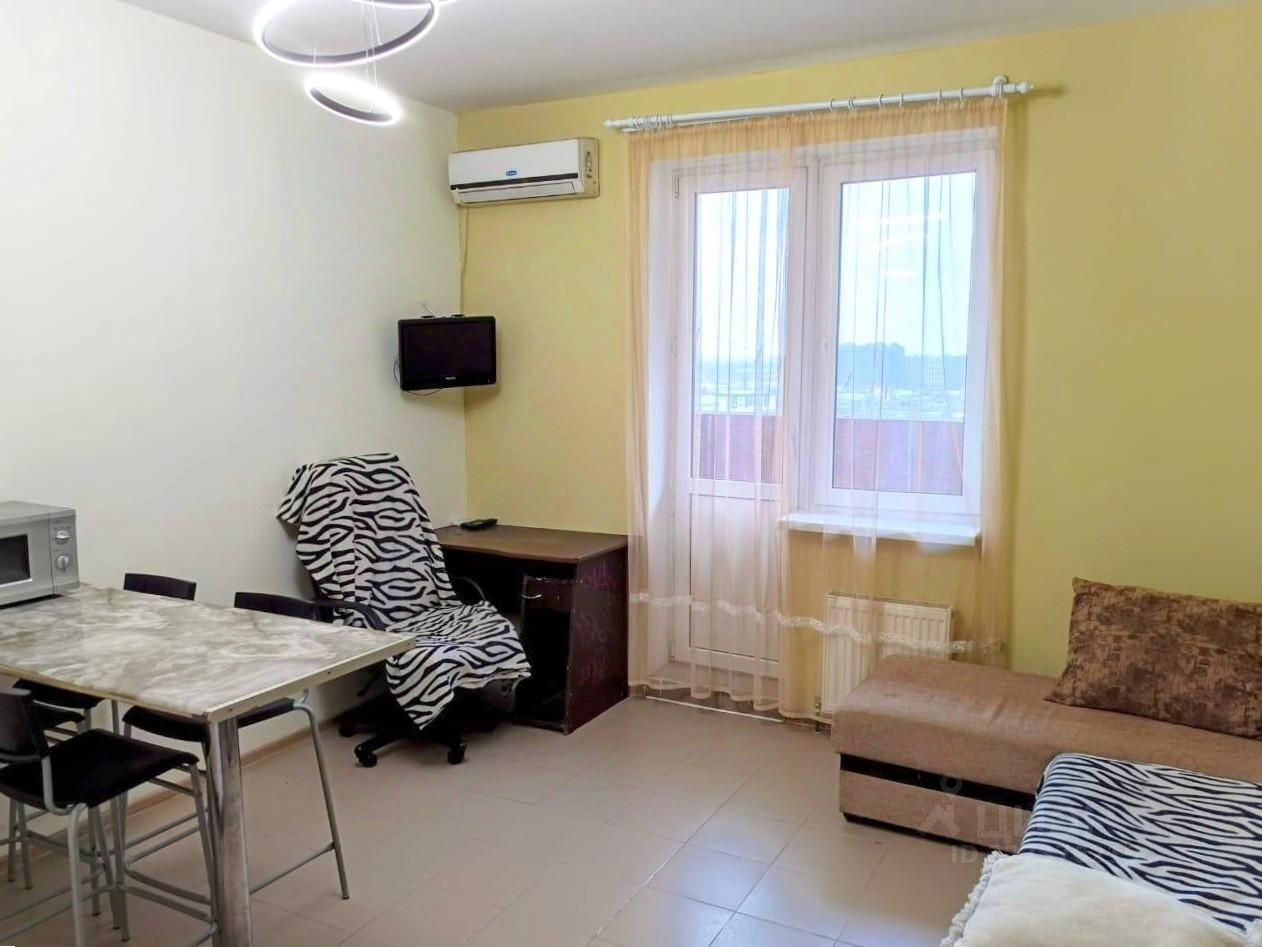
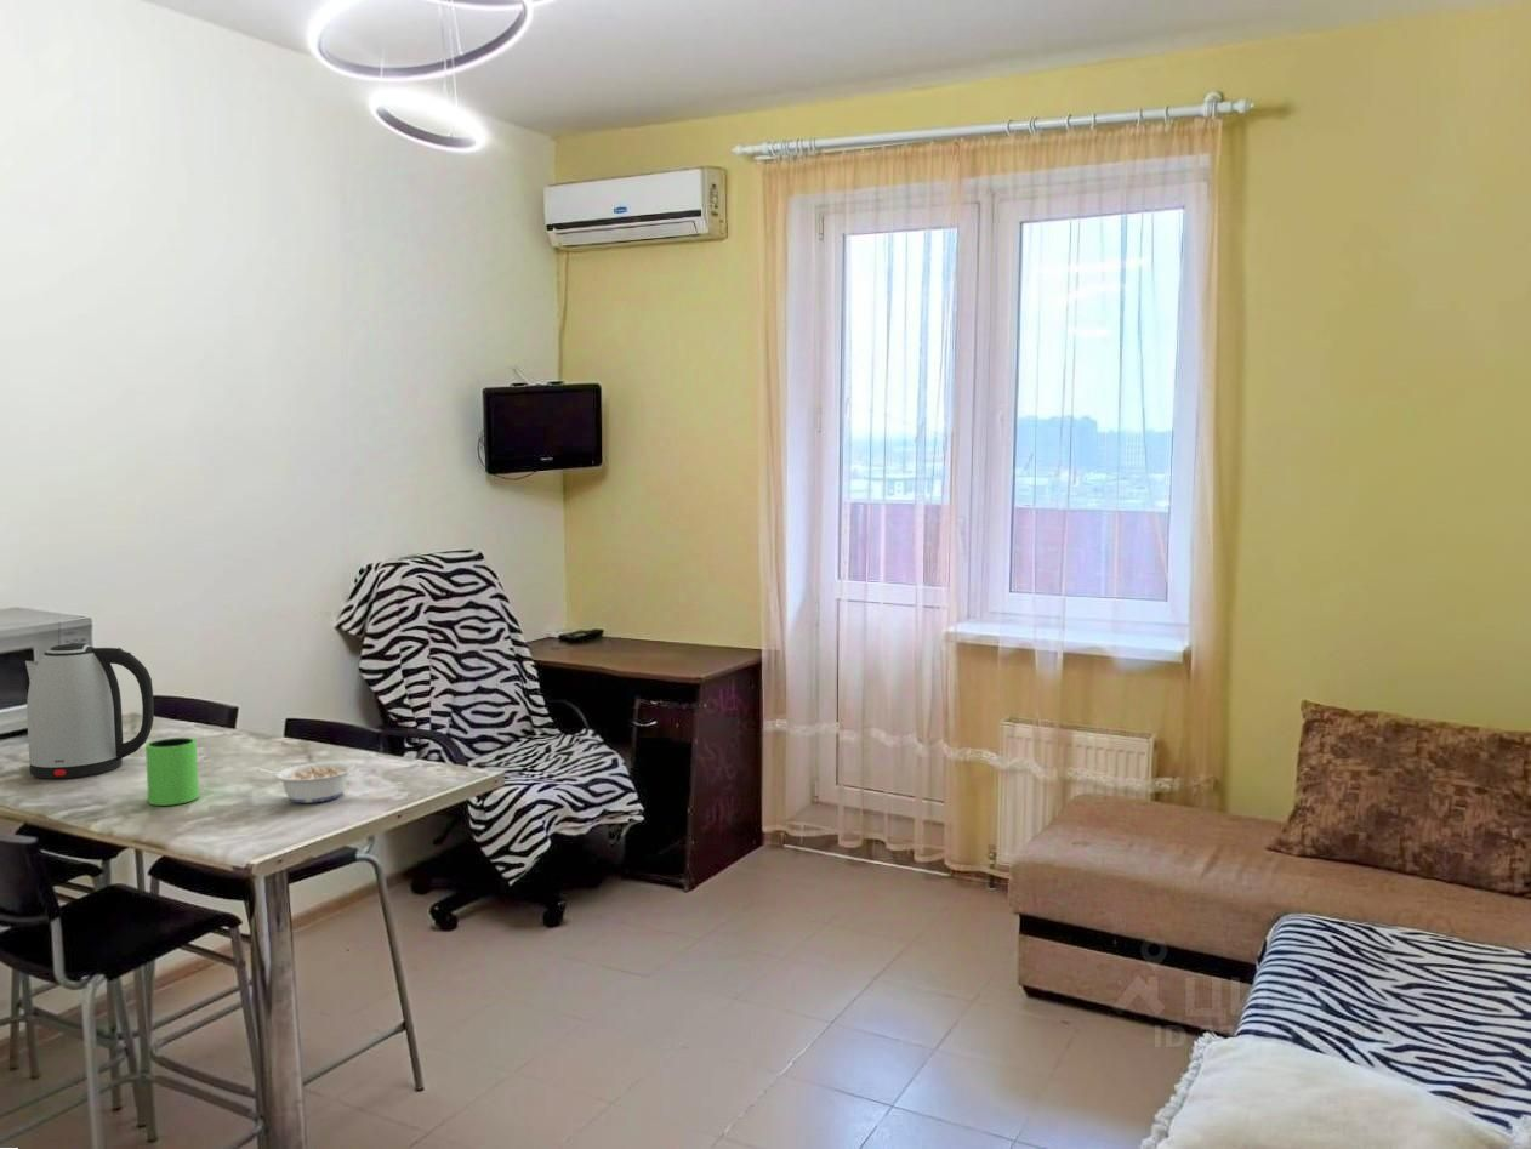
+ legume [258,761,355,804]
+ kettle [24,642,155,779]
+ mug [144,736,200,807]
